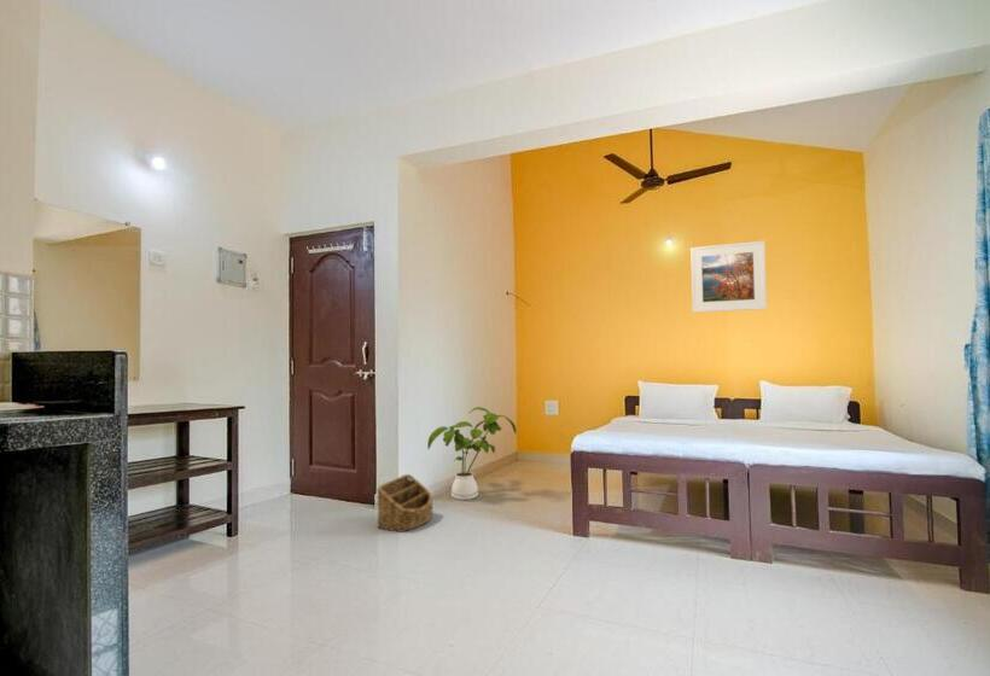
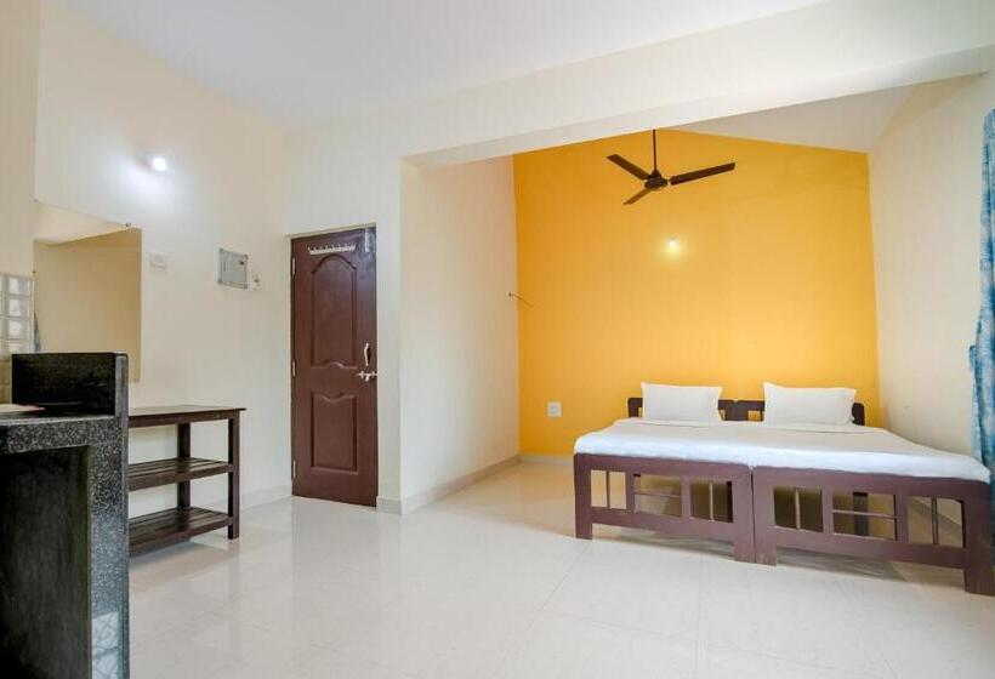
- house plant [426,406,518,501]
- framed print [689,240,768,314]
- basket [375,473,435,534]
